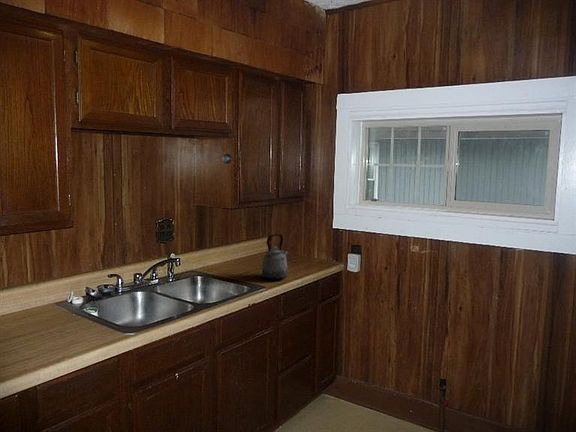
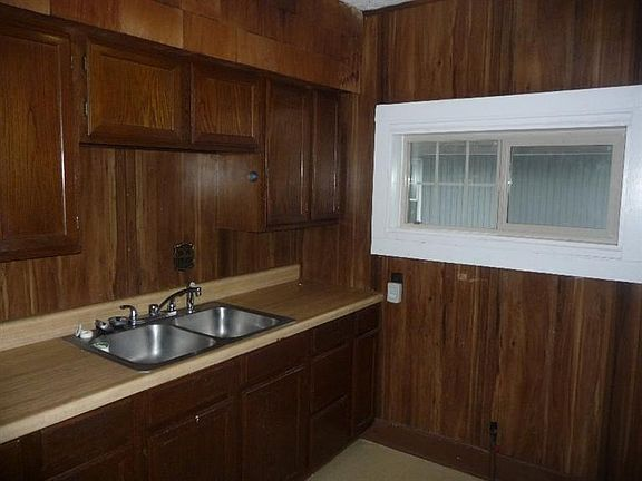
- kettle [261,233,289,281]
